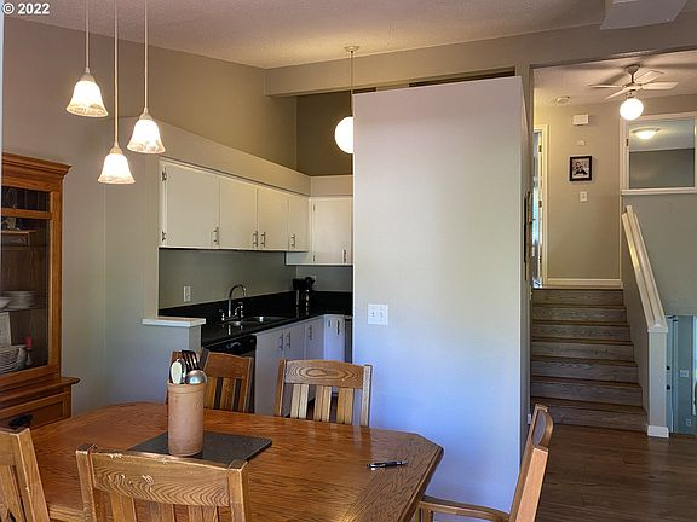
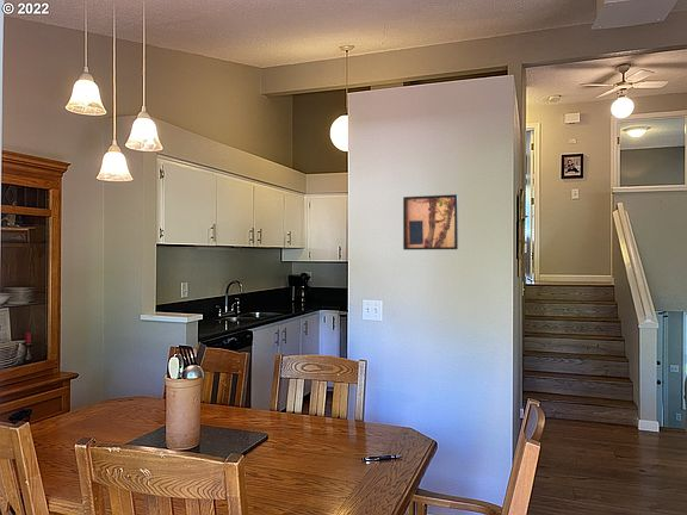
+ wall art [402,193,459,252]
